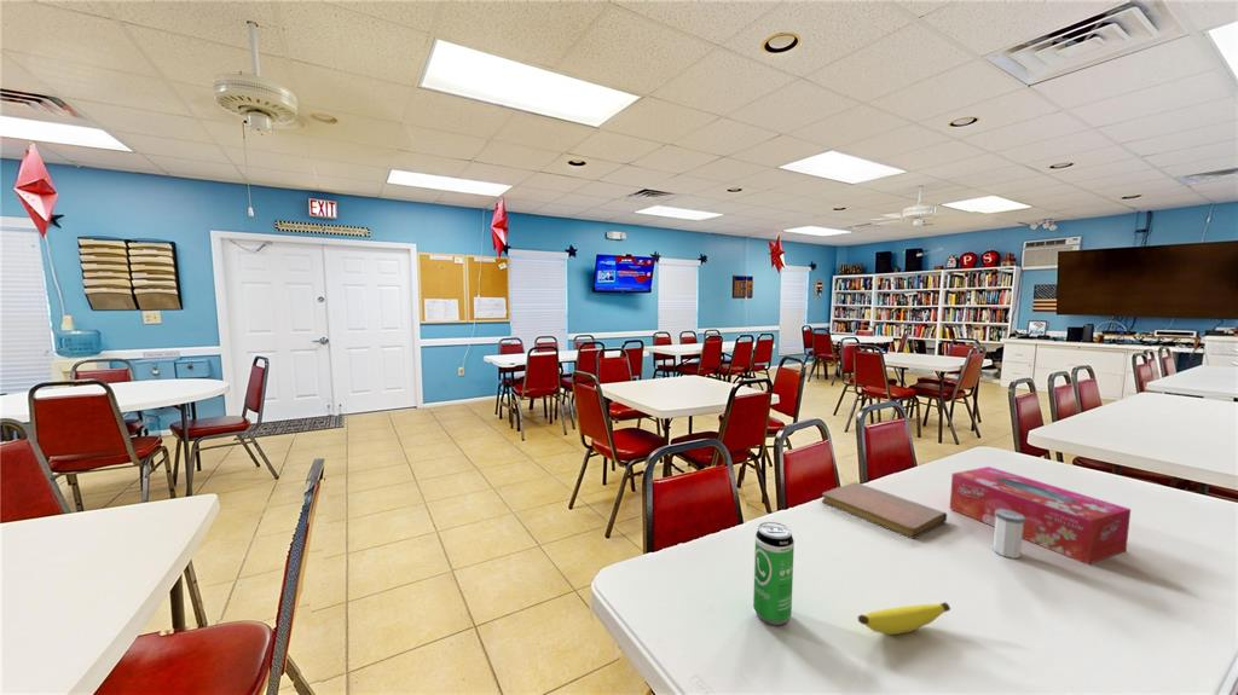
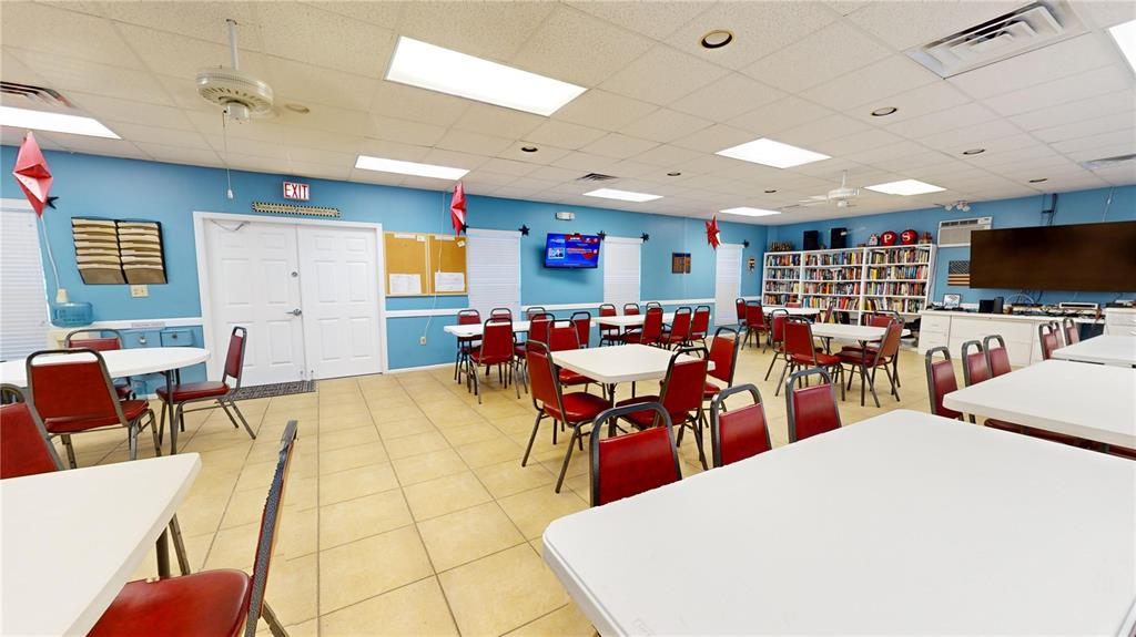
- tissue box [949,465,1132,566]
- beverage can [752,521,796,626]
- notebook [821,481,948,540]
- salt shaker [993,509,1025,560]
- banana [857,601,951,636]
